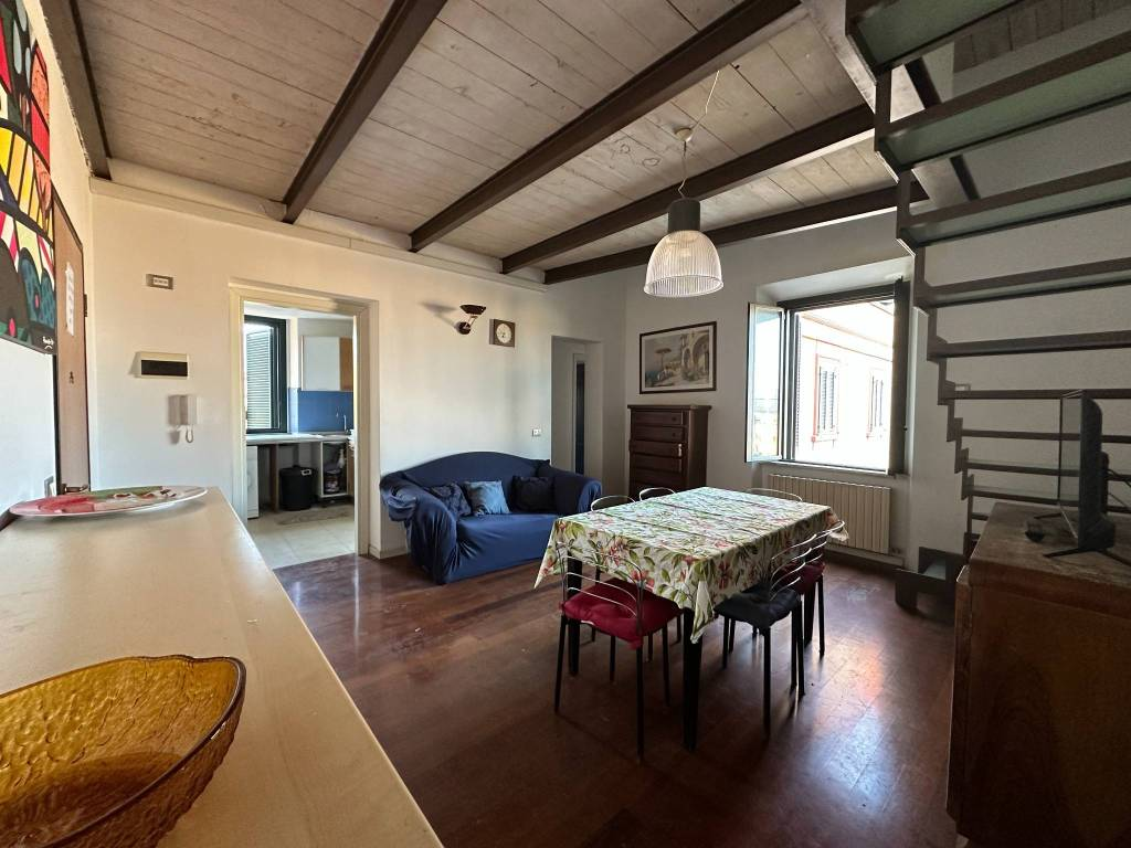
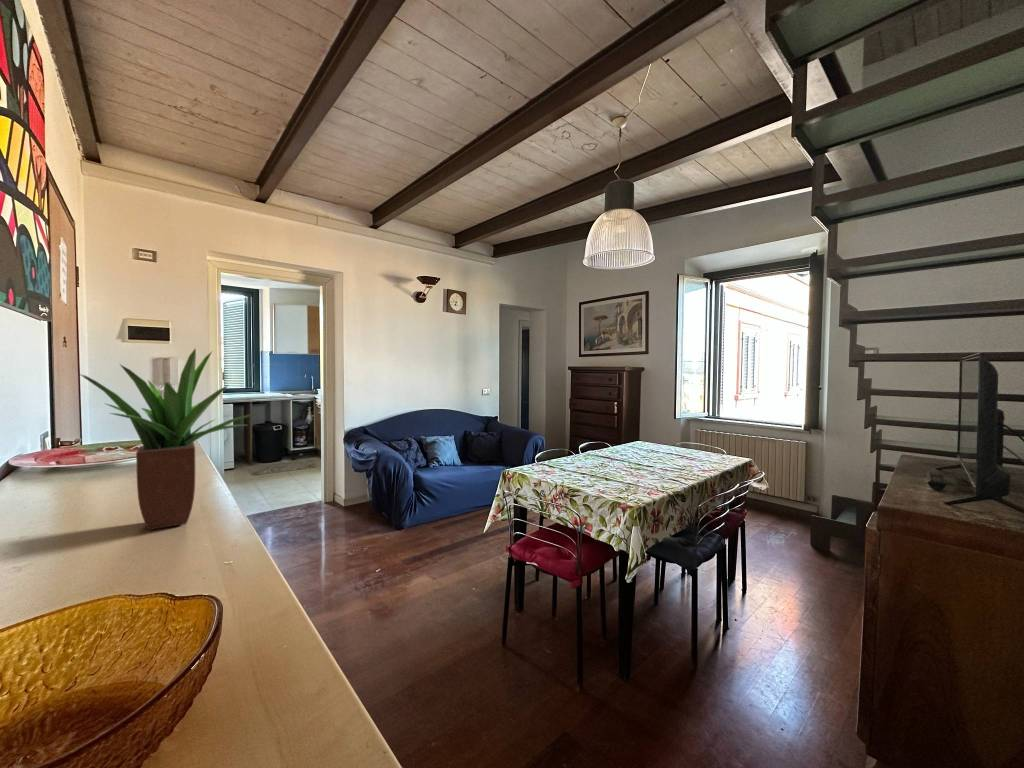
+ potted plant [77,347,264,531]
